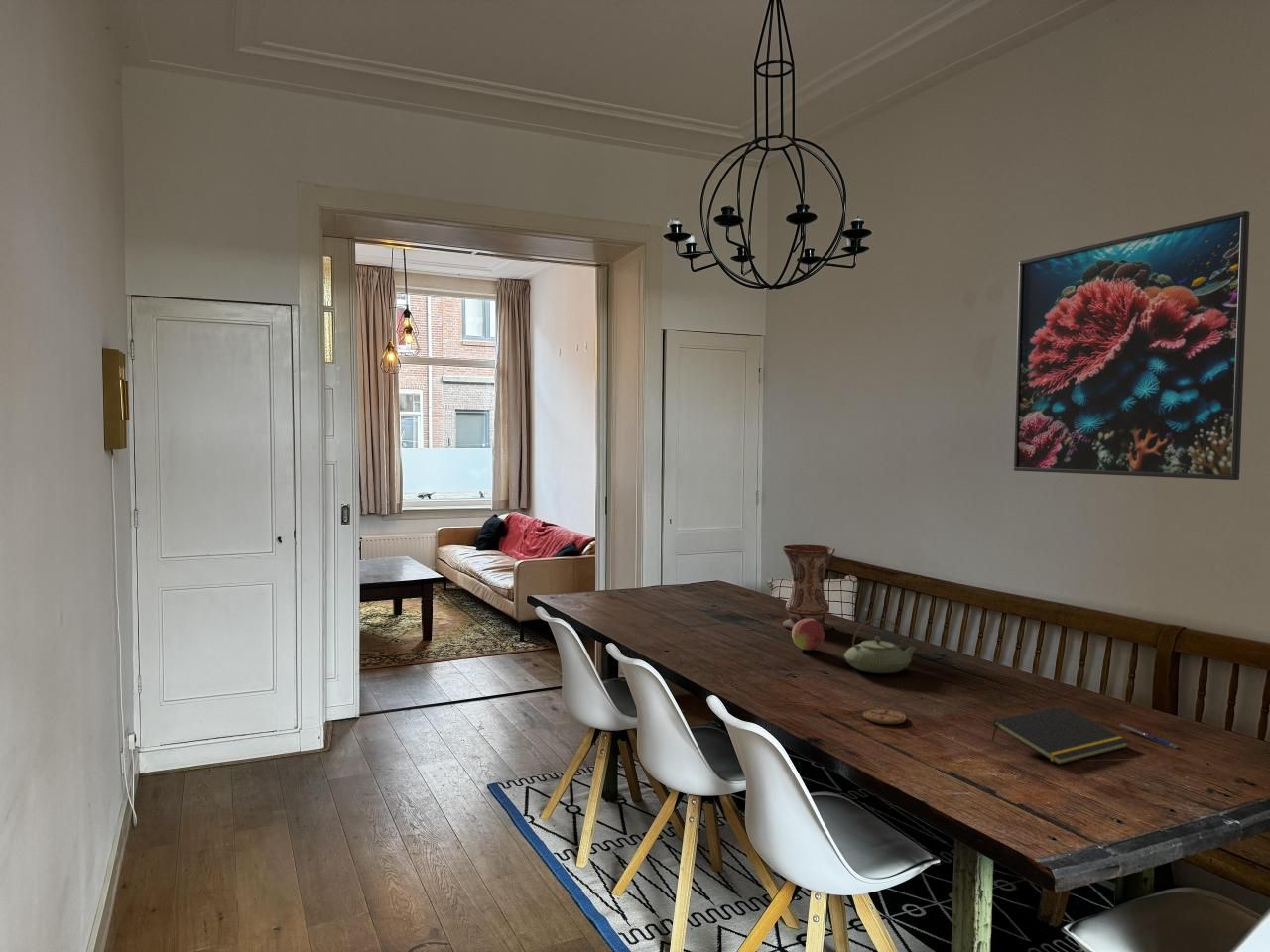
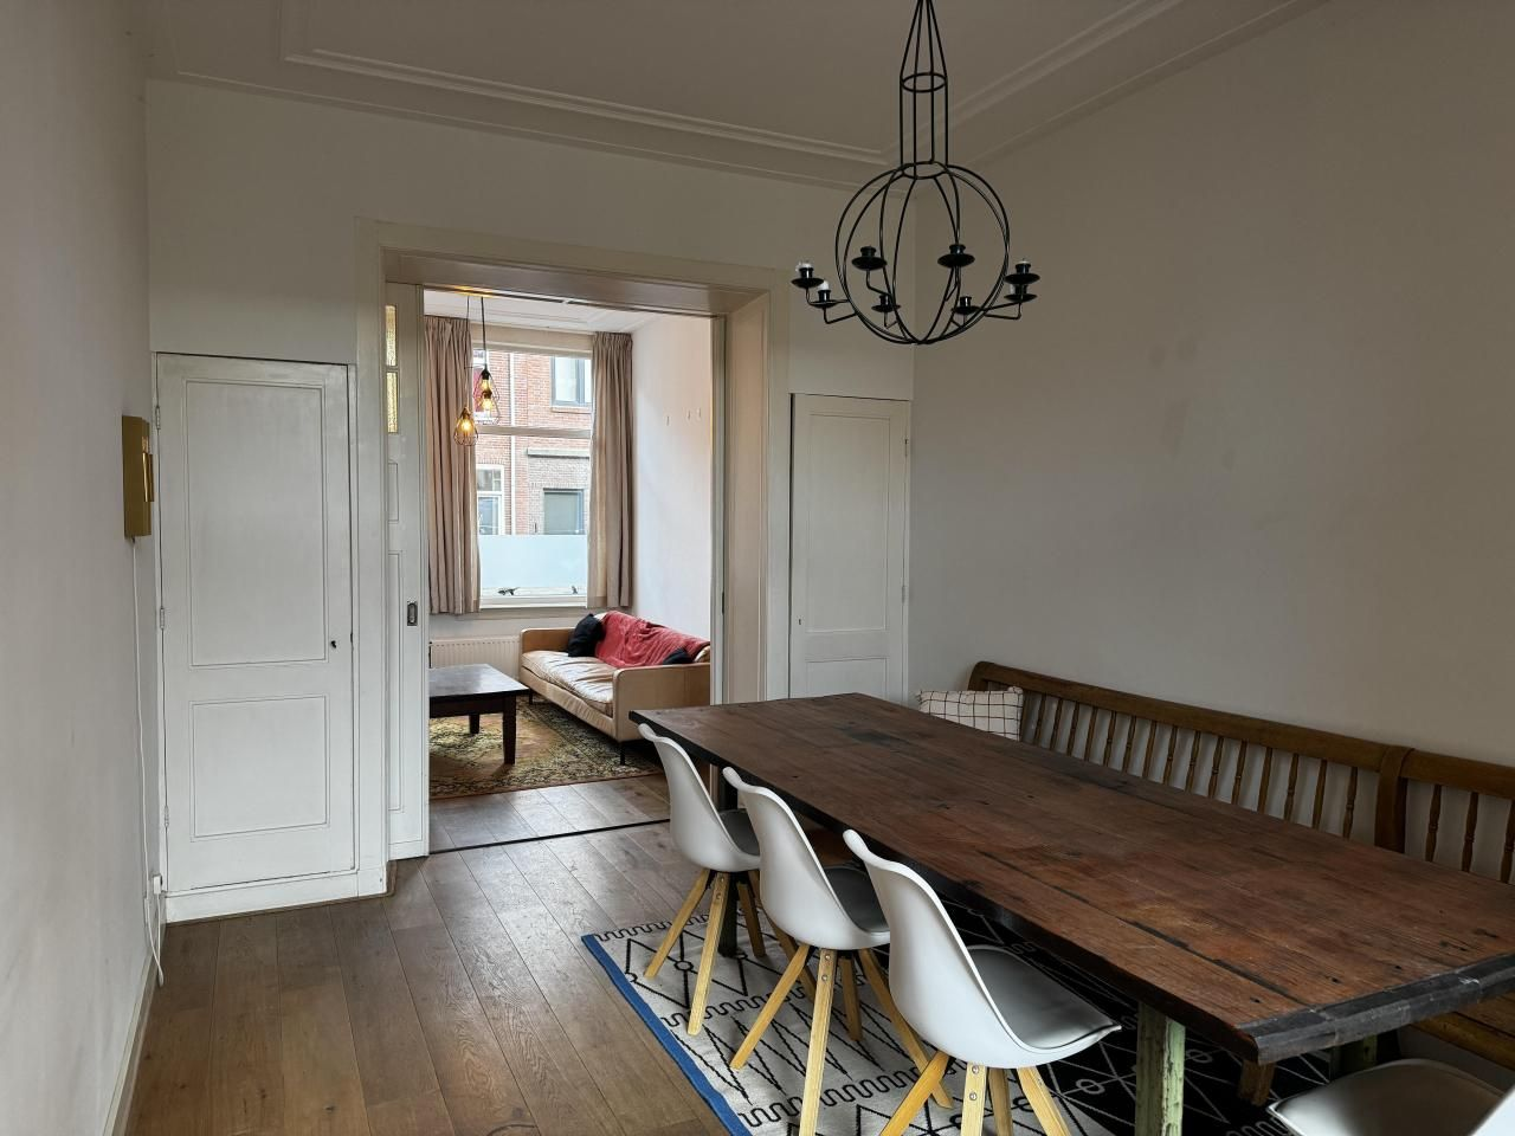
- teapot [843,617,919,674]
- fruit [791,619,826,652]
- vase [782,544,836,632]
- pen [1119,723,1180,750]
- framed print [1013,210,1251,481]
- coaster [862,707,908,725]
- notepad [990,705,1130,766]
